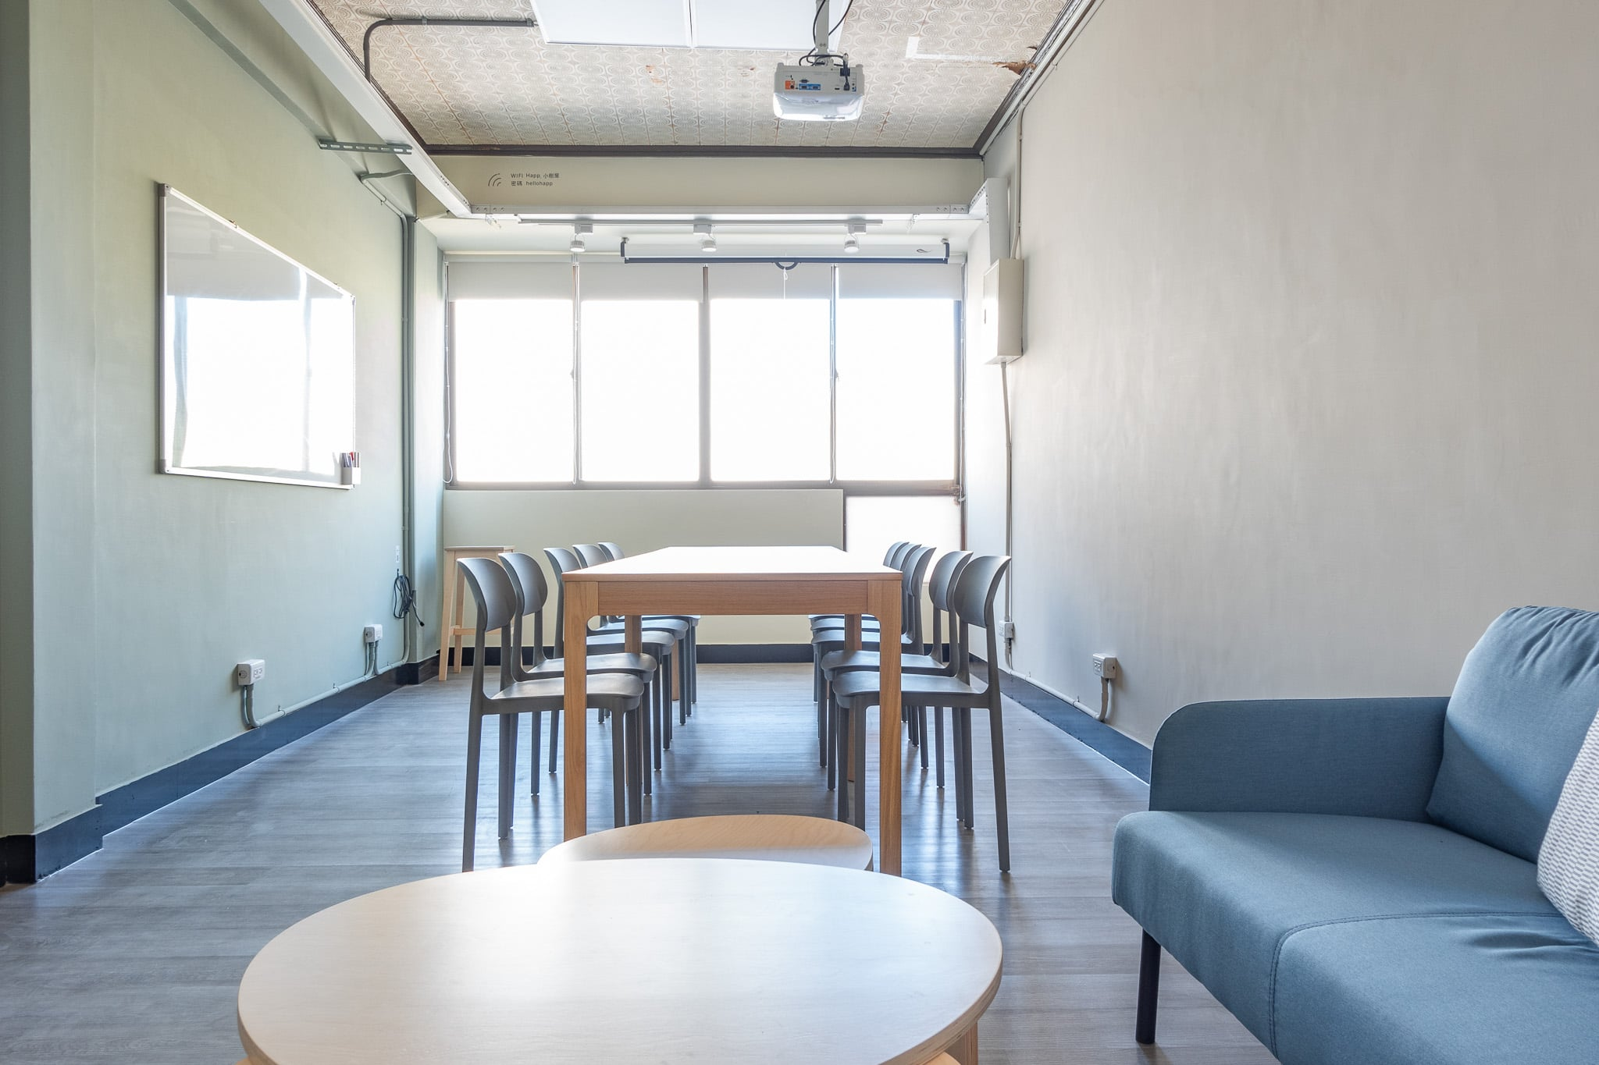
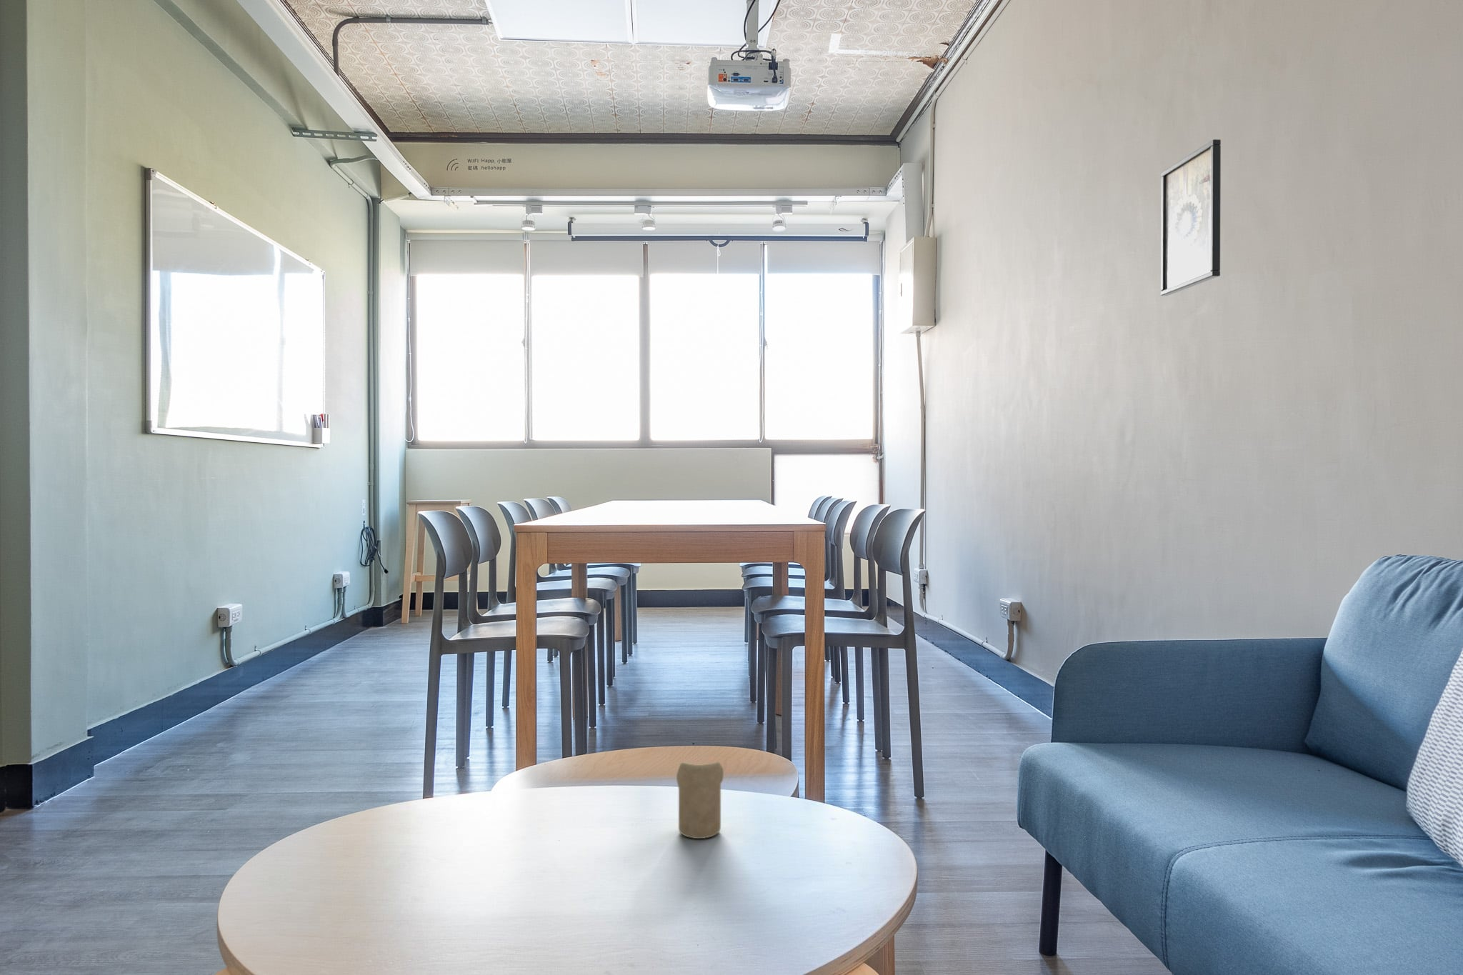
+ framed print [1161,138,1222,296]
+ candle [675,761,724,839]
